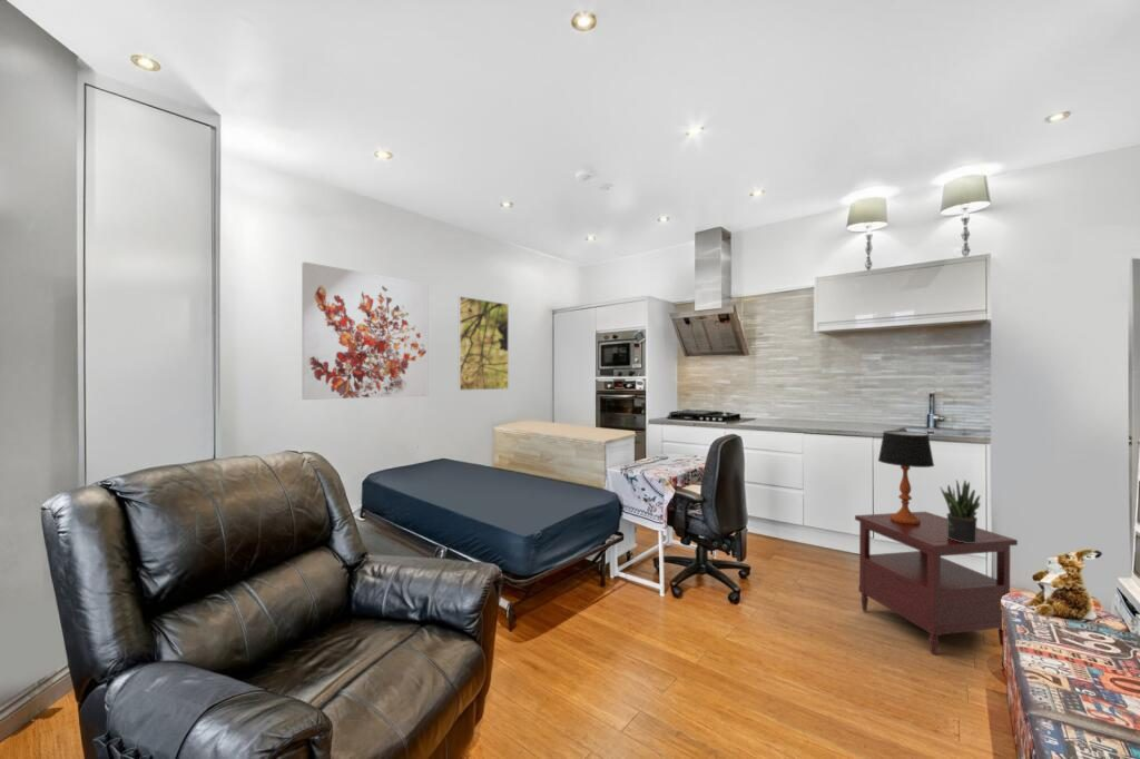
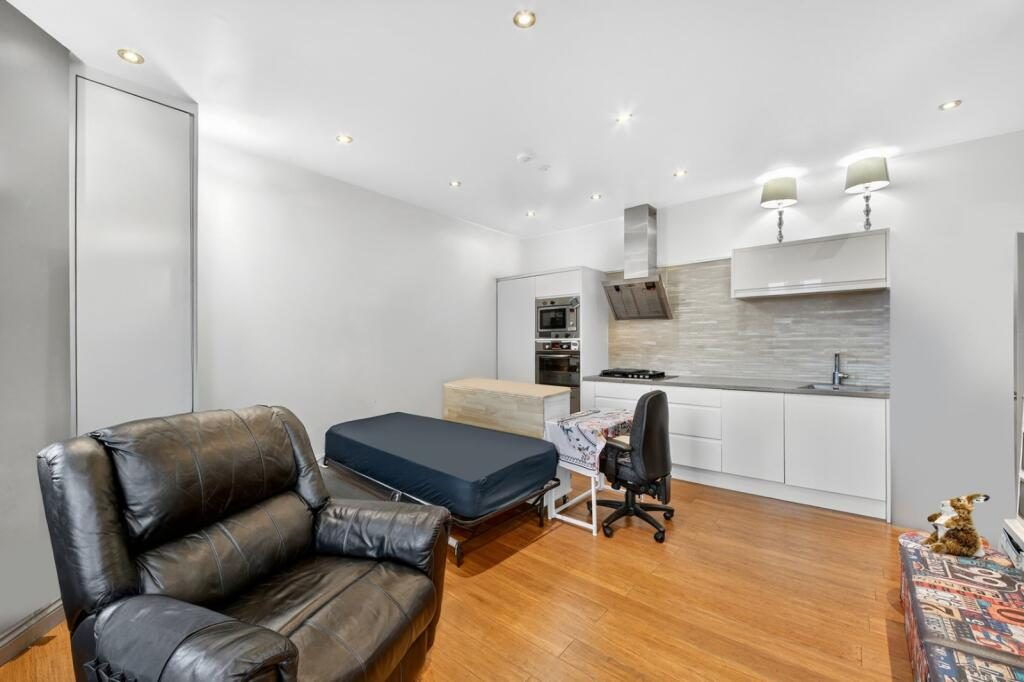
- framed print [458,295,510,392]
- side table [854,511,1019,655]
- wall art [301,260,430,401]
- table lamp [877,430,935,525]
- potted plant [940,479,982,543]
